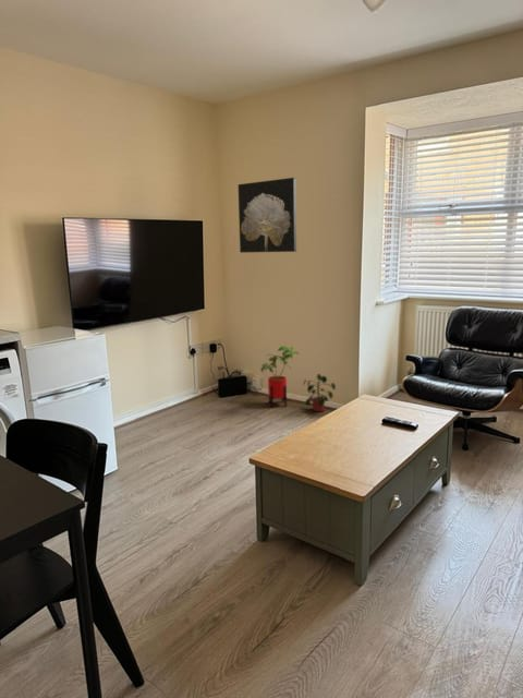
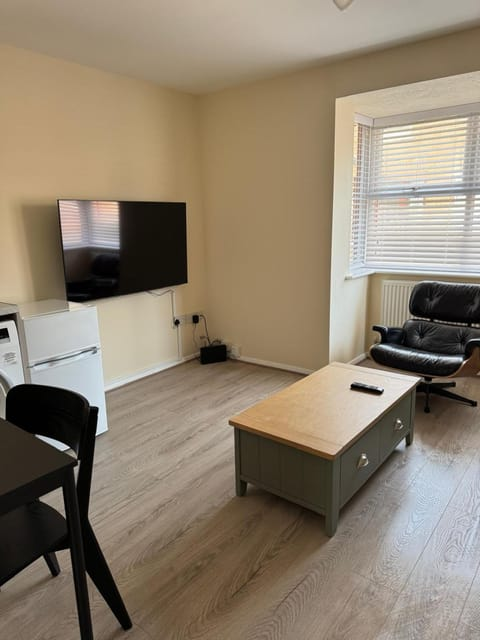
- potted plant [302,373,337,412]
- wall art [238,177,297,254]
- house plant [259,345,302,408]
